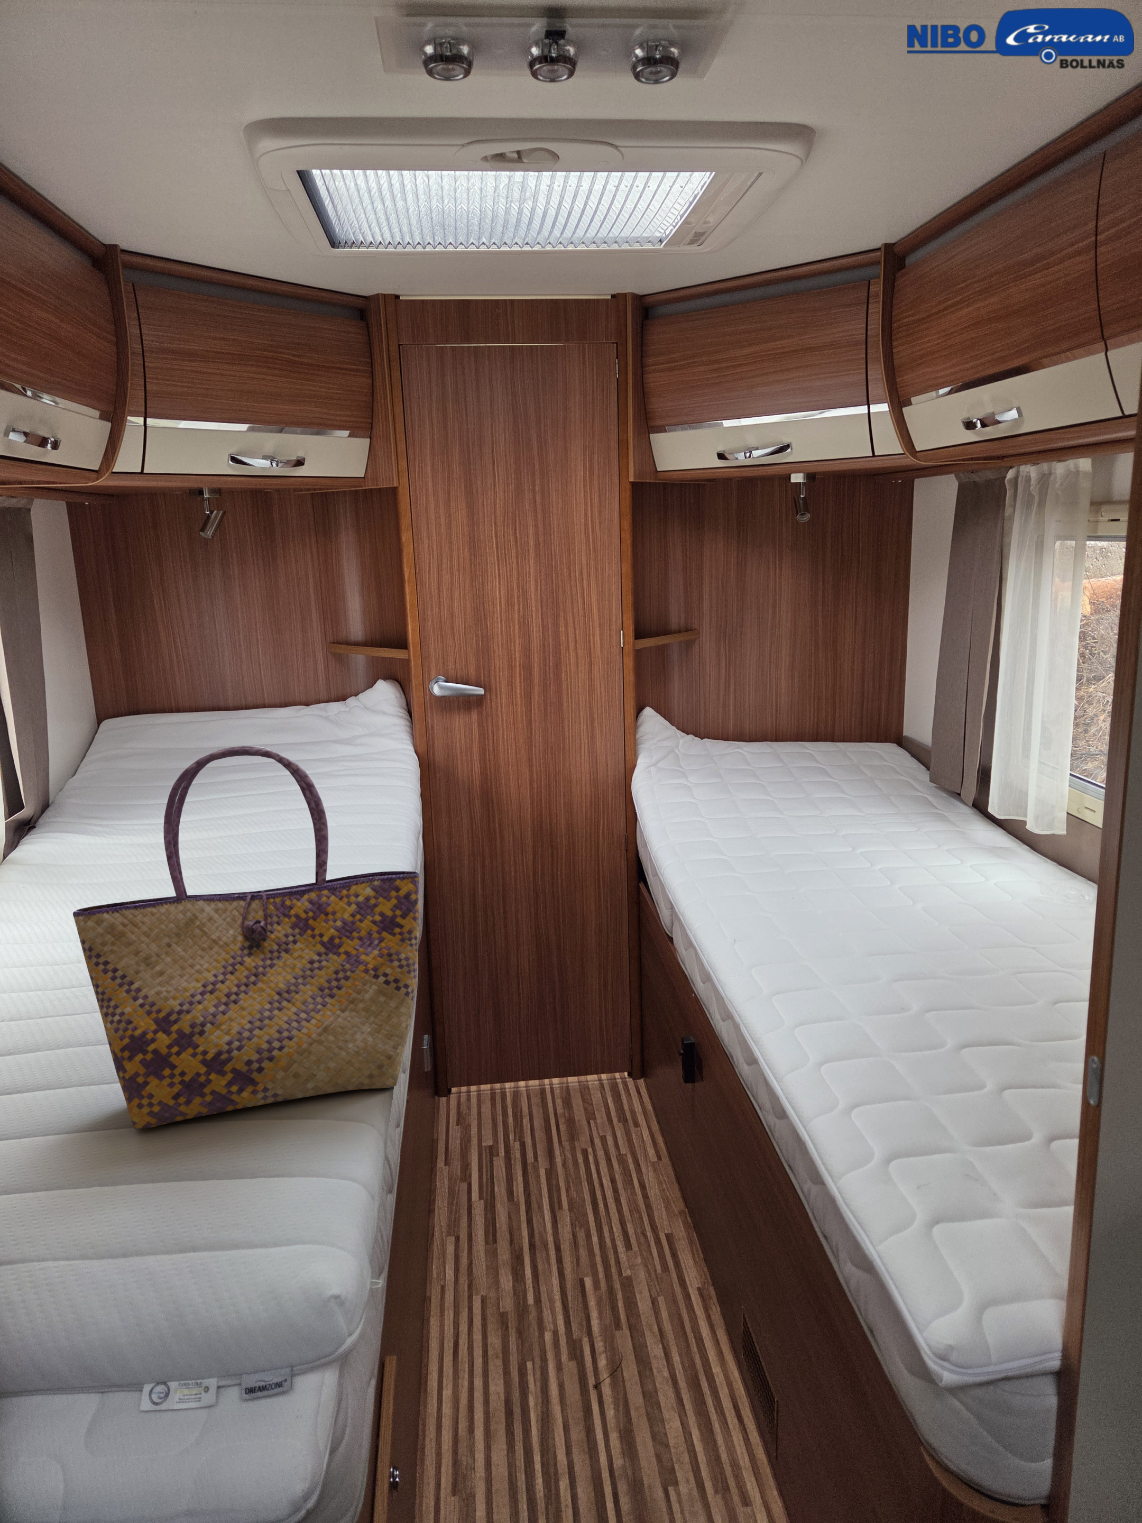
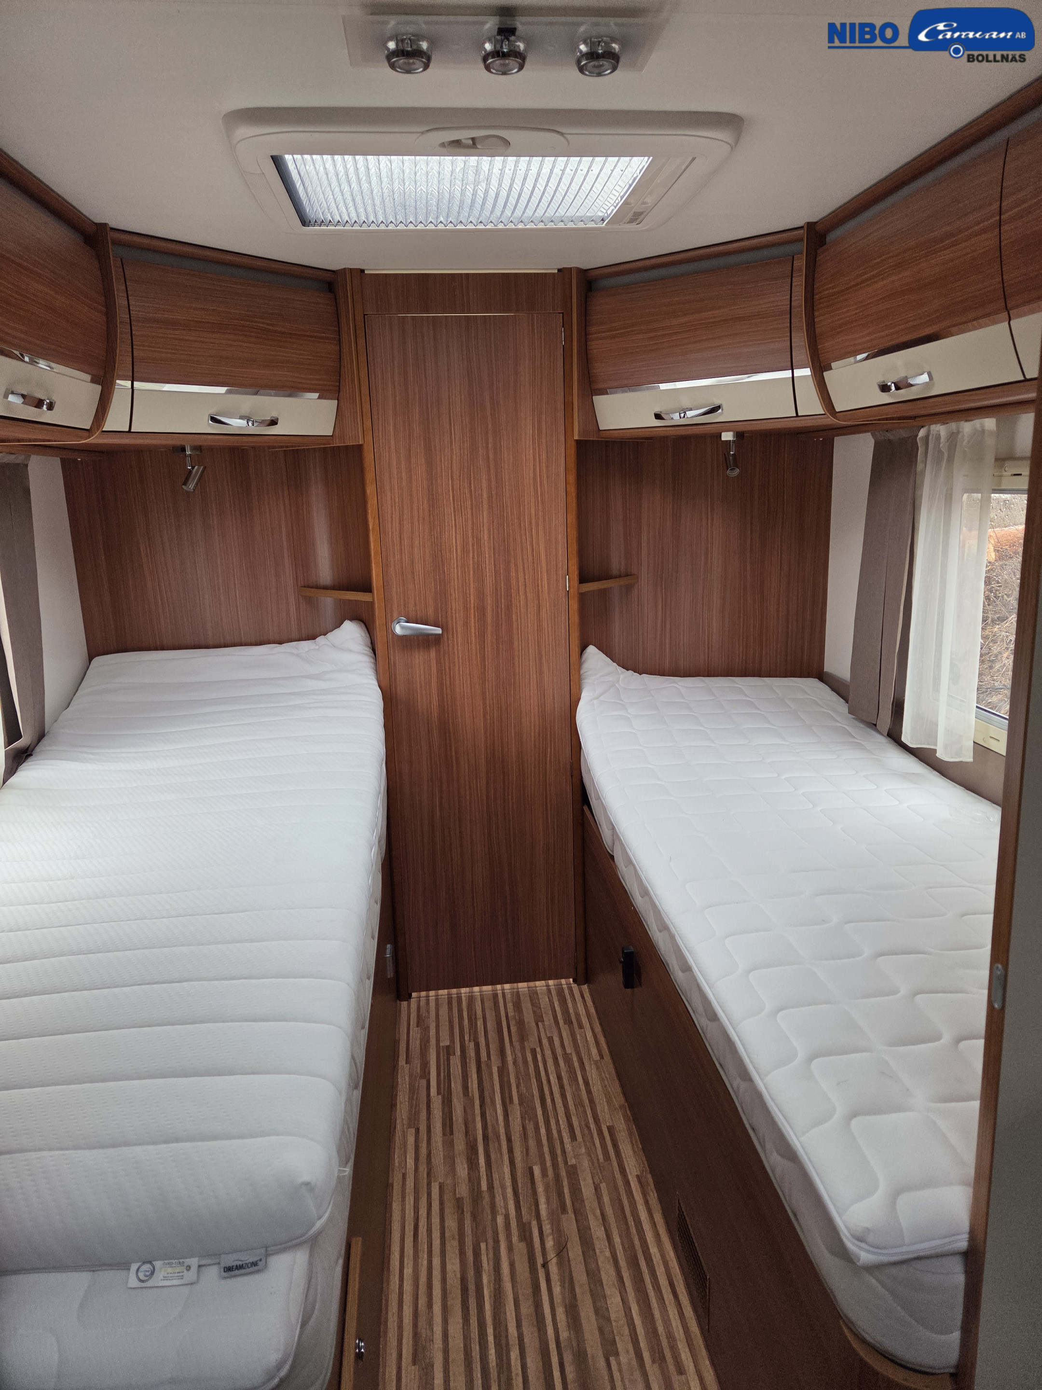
- tote bag [72,745,420,1130]
